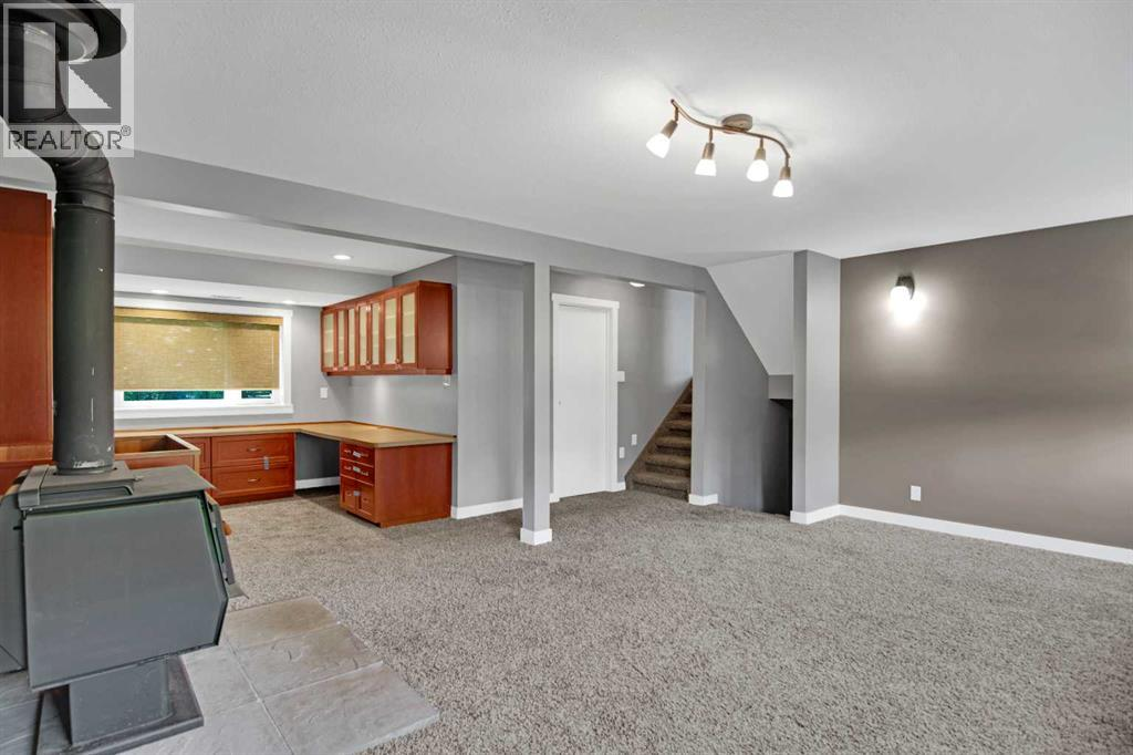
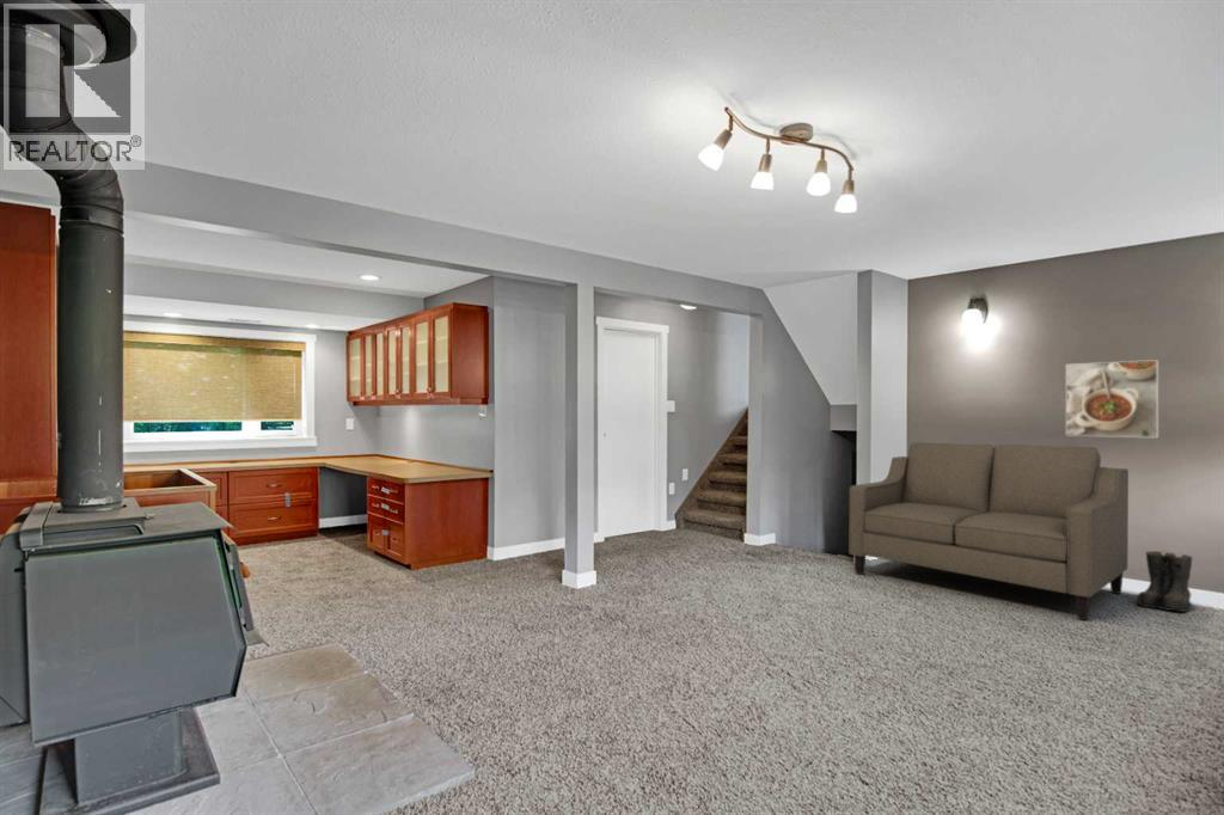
+ boots [1136,550,1194,613]
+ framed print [1065,359,1159,439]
+ sofa [847,442,1130,621]
